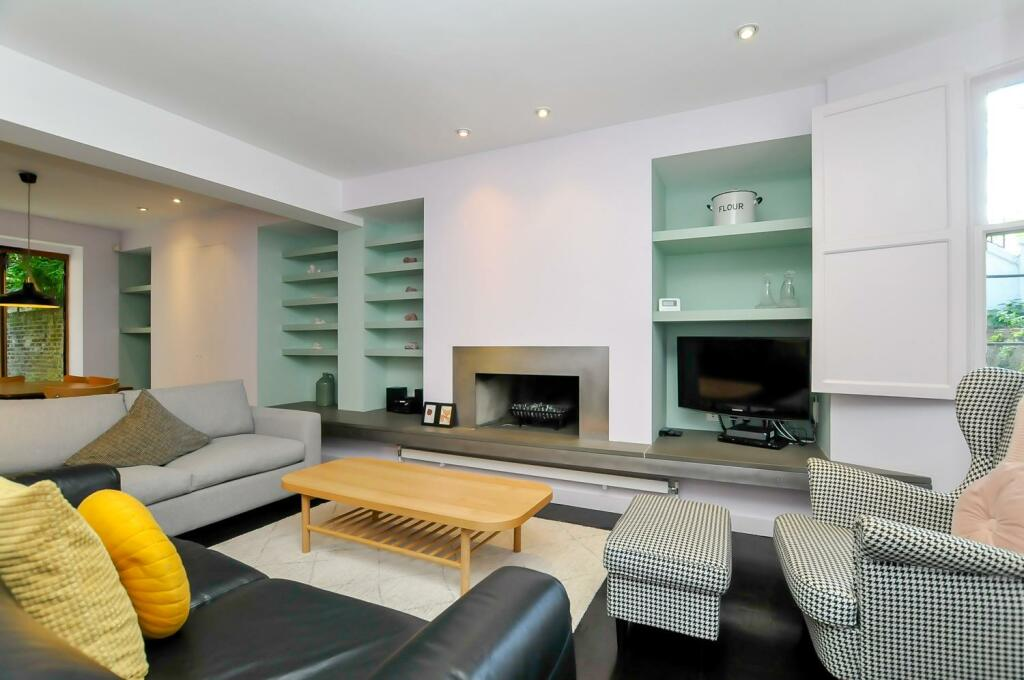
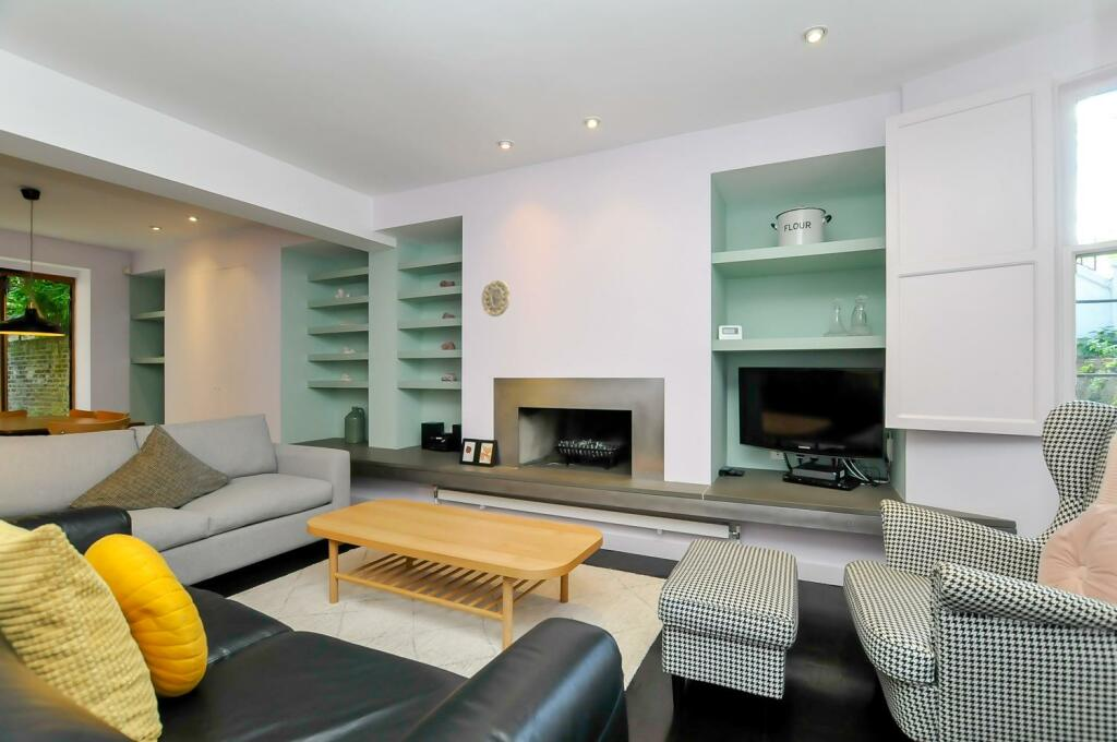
+ decorative plate [480,279,511,318]
